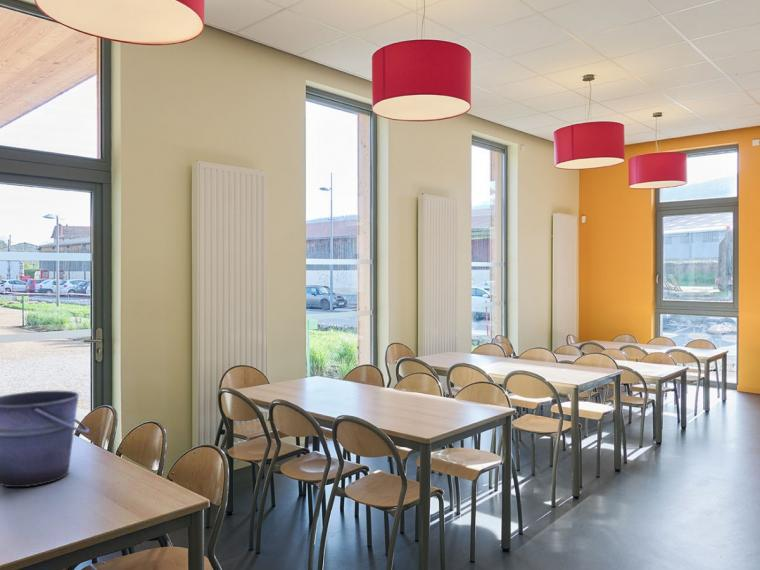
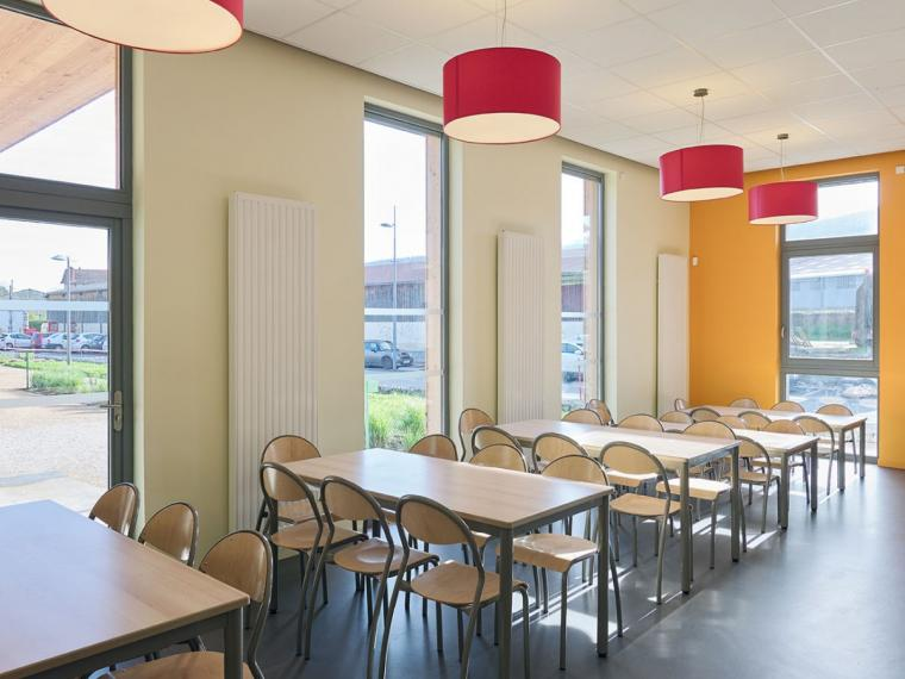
- bucket [0,390,90,488]
